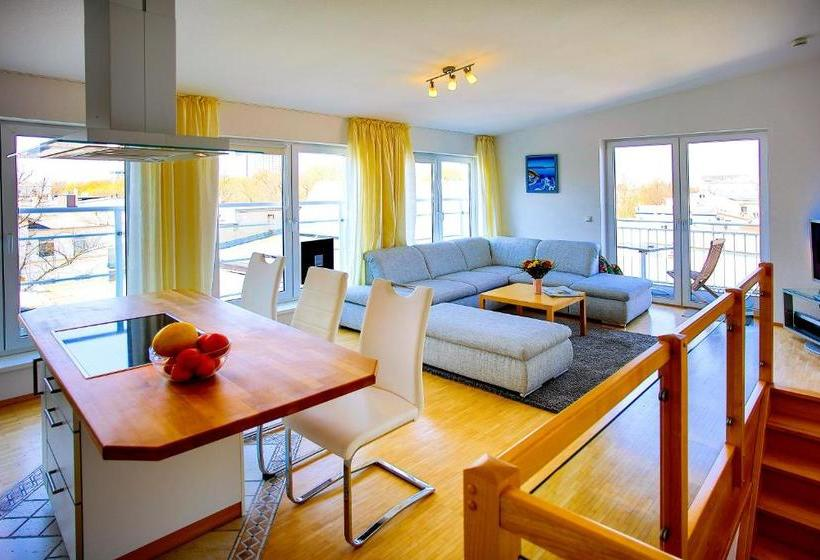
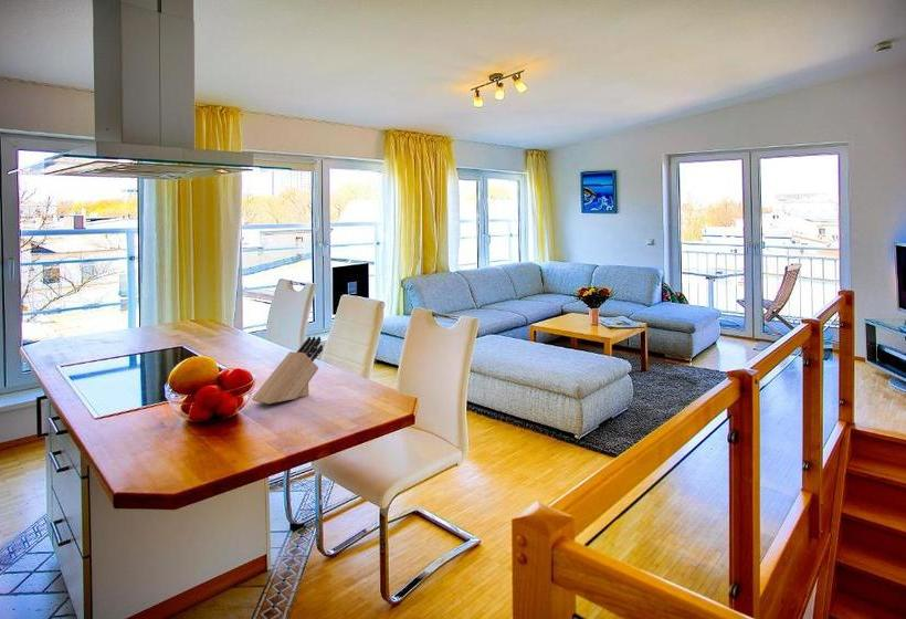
+ knife block [251,336,324,405]
